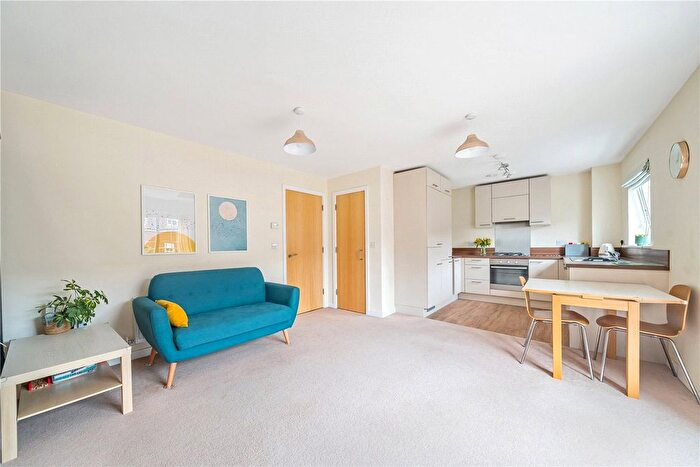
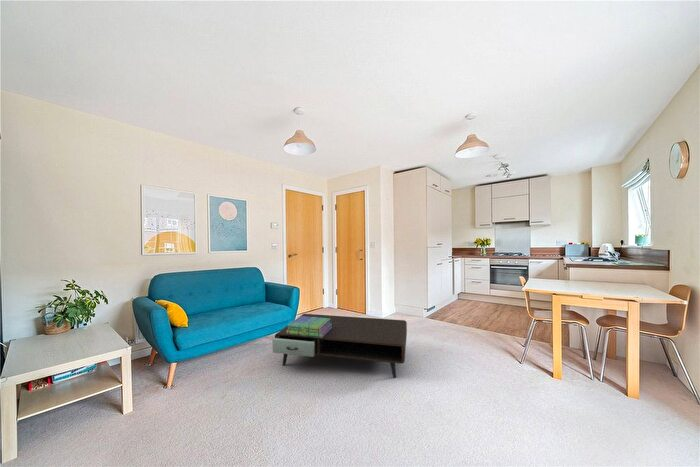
+ stack of books [286,315,332,338]
+ coffee table [271,313,408,379]
